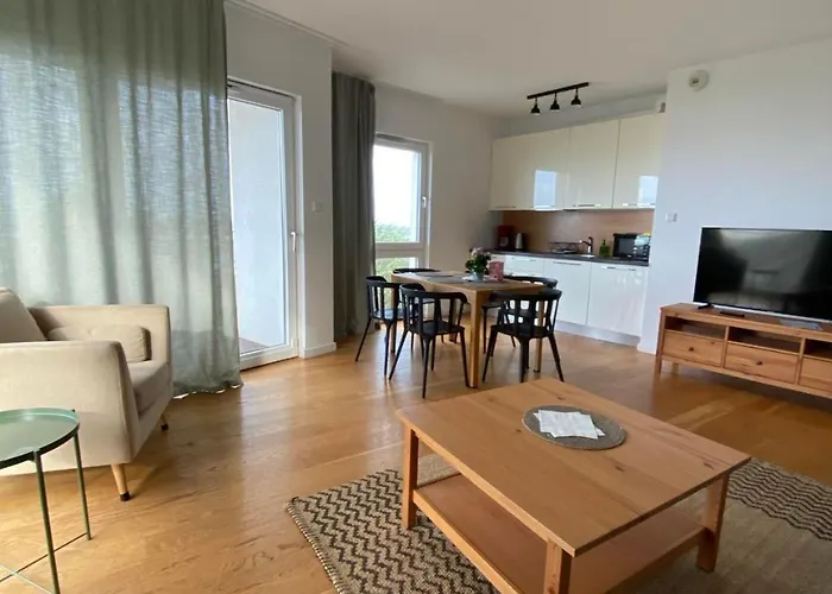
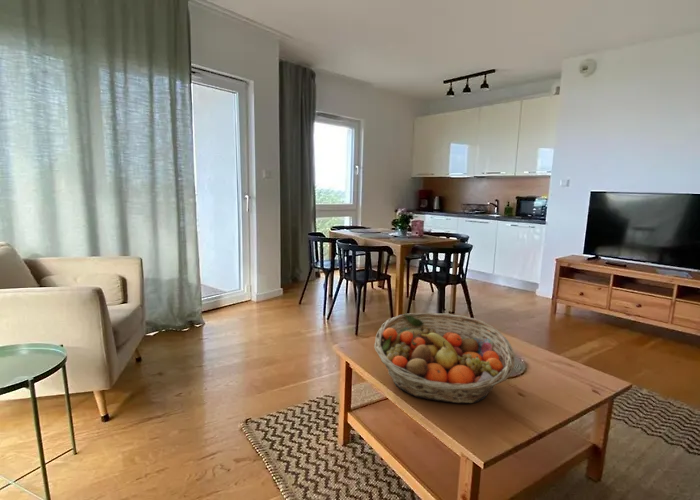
+ fruit basket [373,312,516,404]
